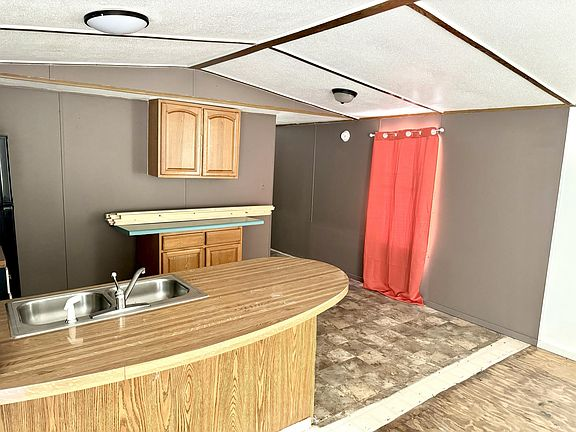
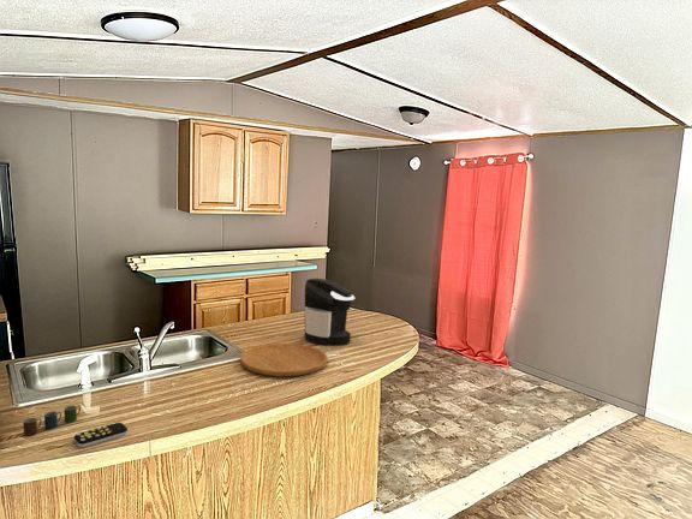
+ remote control [73,422,129,448]
+ cutting board [239,342,328,377]
+ coffee maker [304,278,356,346]
+ cup [22,405,82,439]
